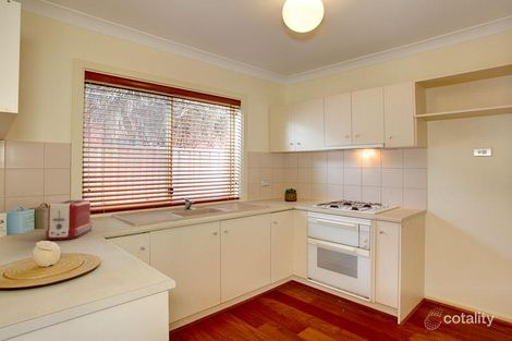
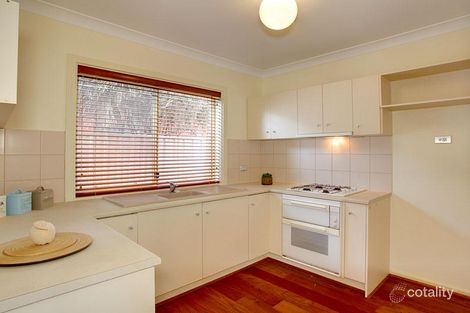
- toaster [44,199,94,241]
